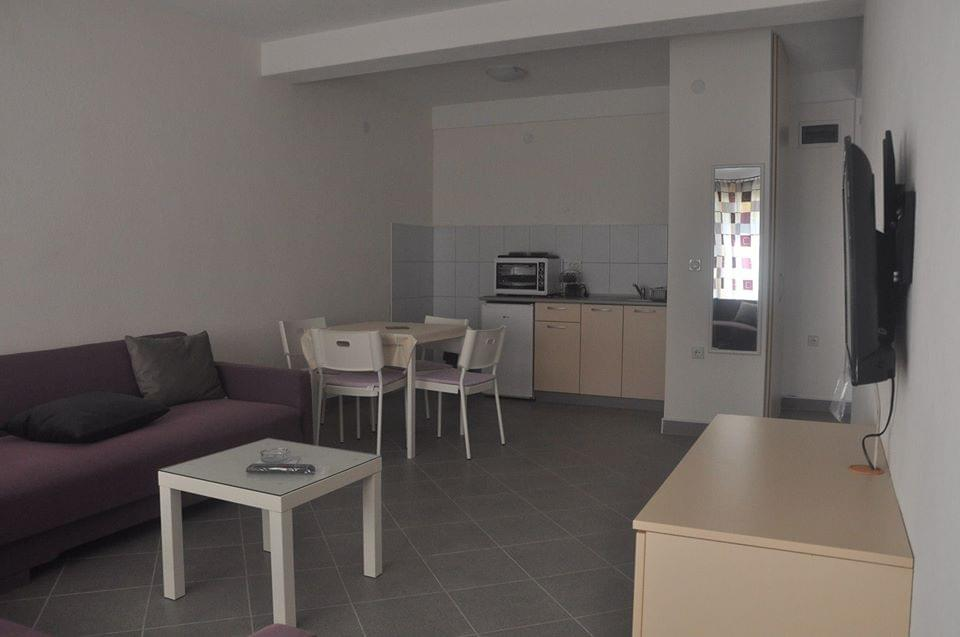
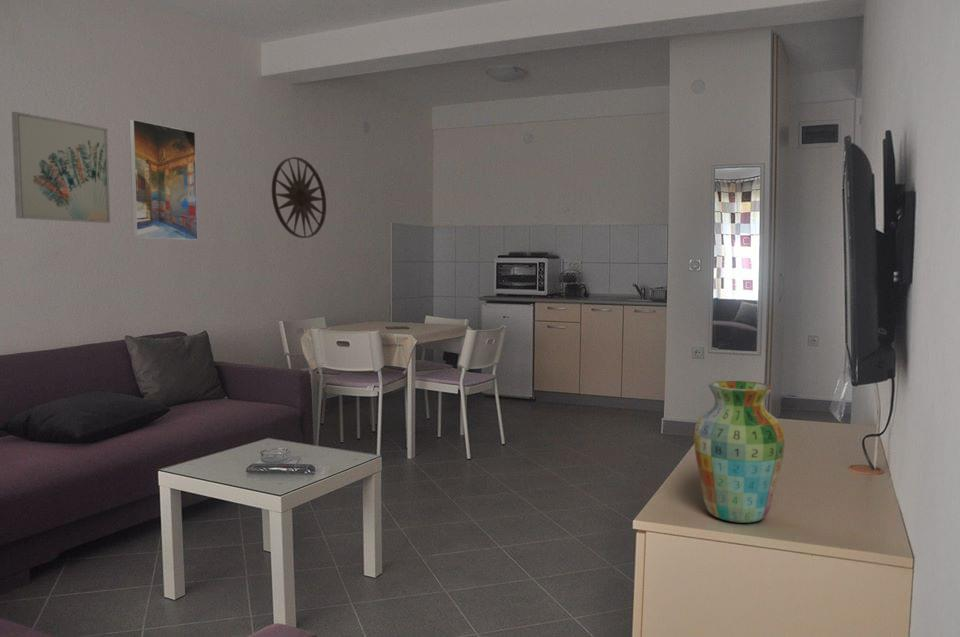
+ wall art [11,111,111,224]
+ wall art [271,156,327,239]
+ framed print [128,118,199,241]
+ vase [693,380,786,524]
